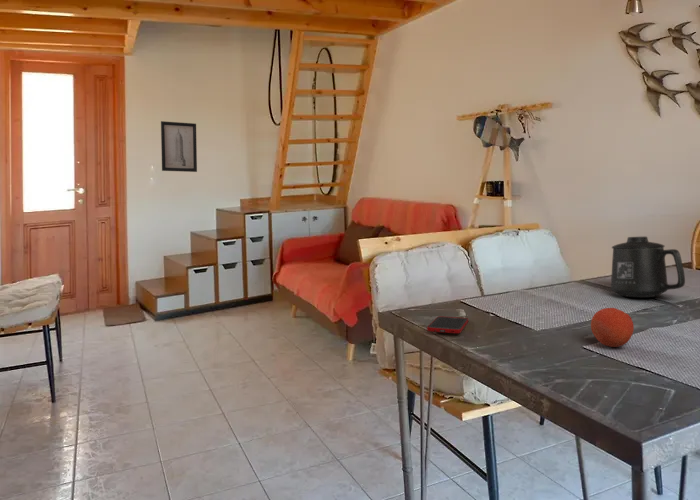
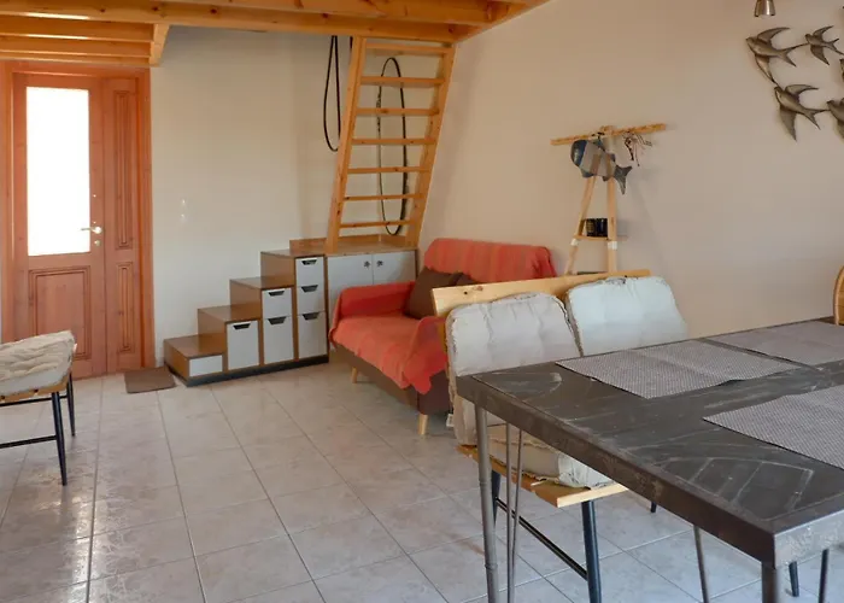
- cell phone [426,315,469,334]
- mug [610,236,686,298]
- wall art [160,120,198,173]
- fruit [590,307,635,348]
